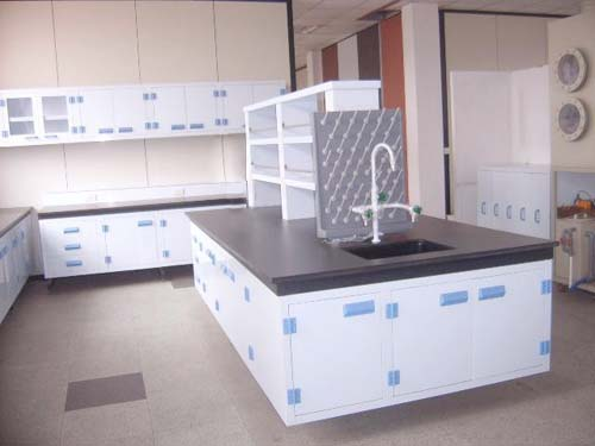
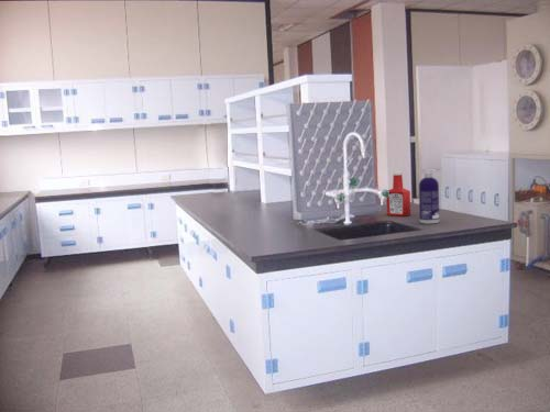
+ spray bottle [418,168,440,224]
+ soap bottle [385,170,411,218]
